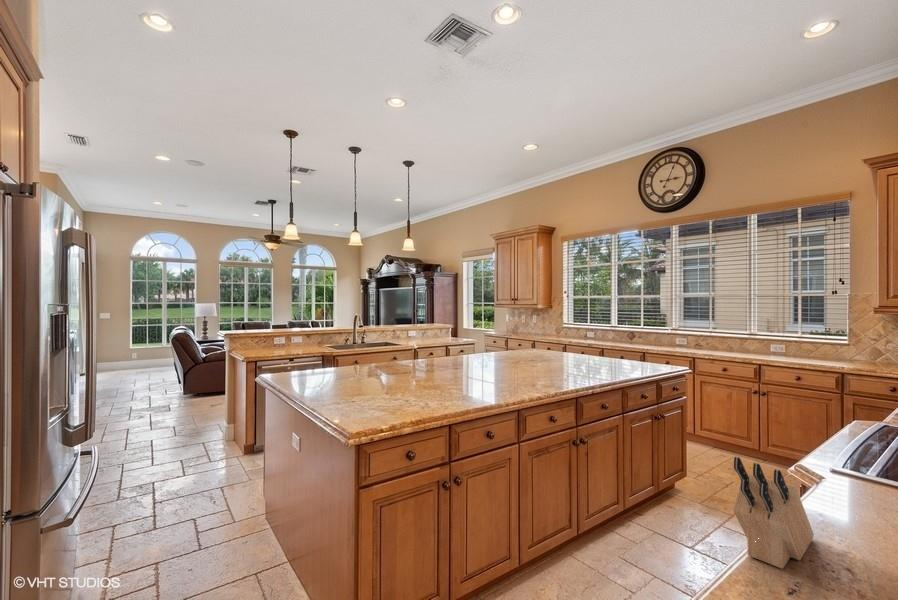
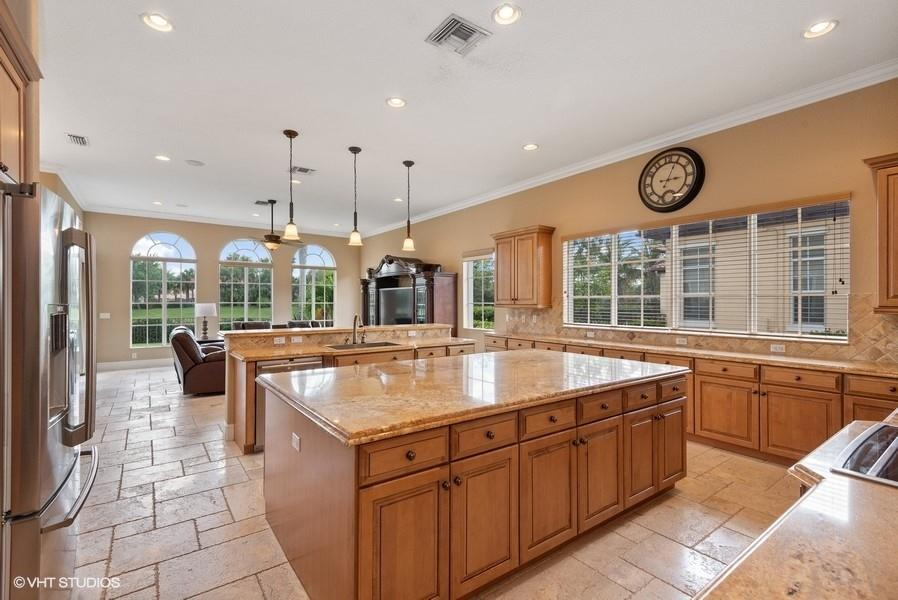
- knife block [732,456,815,570]
